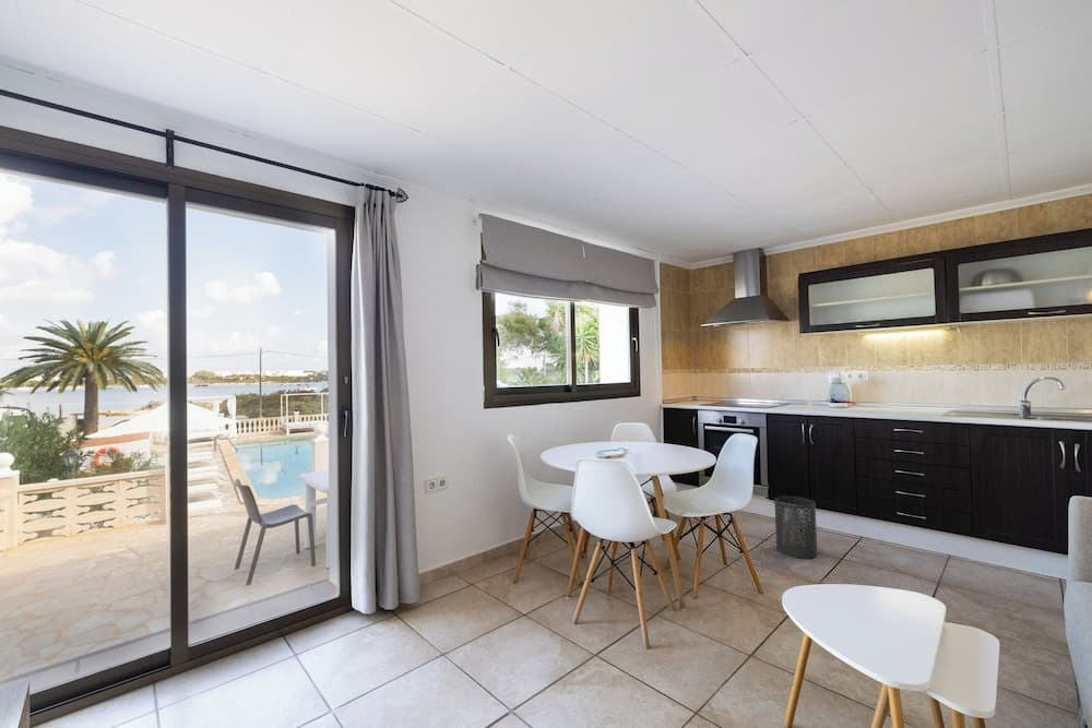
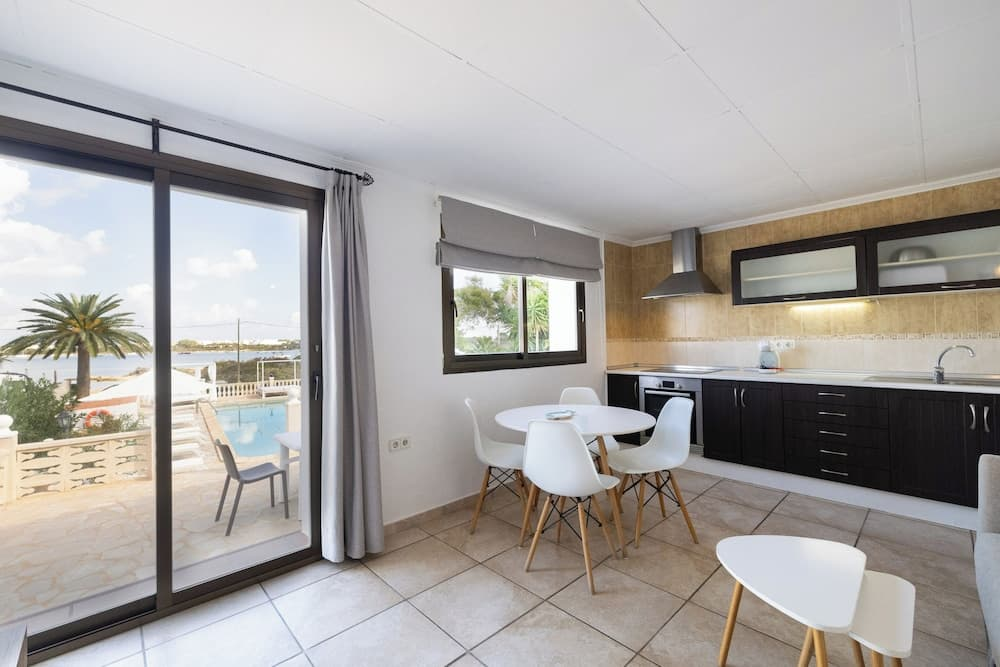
- trash can [773,496,819,560]
